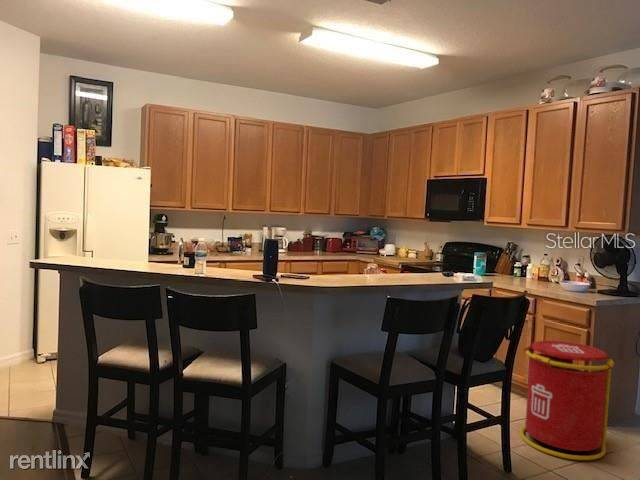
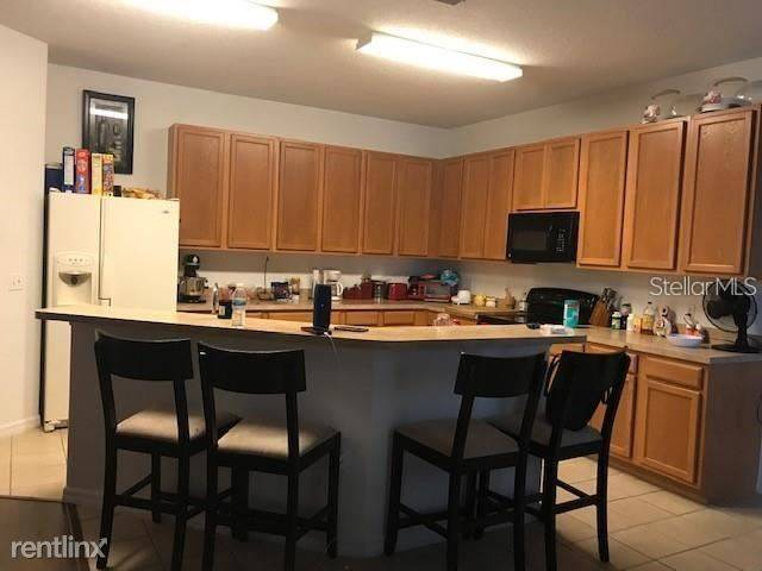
- trash can [519,339,616,461]
